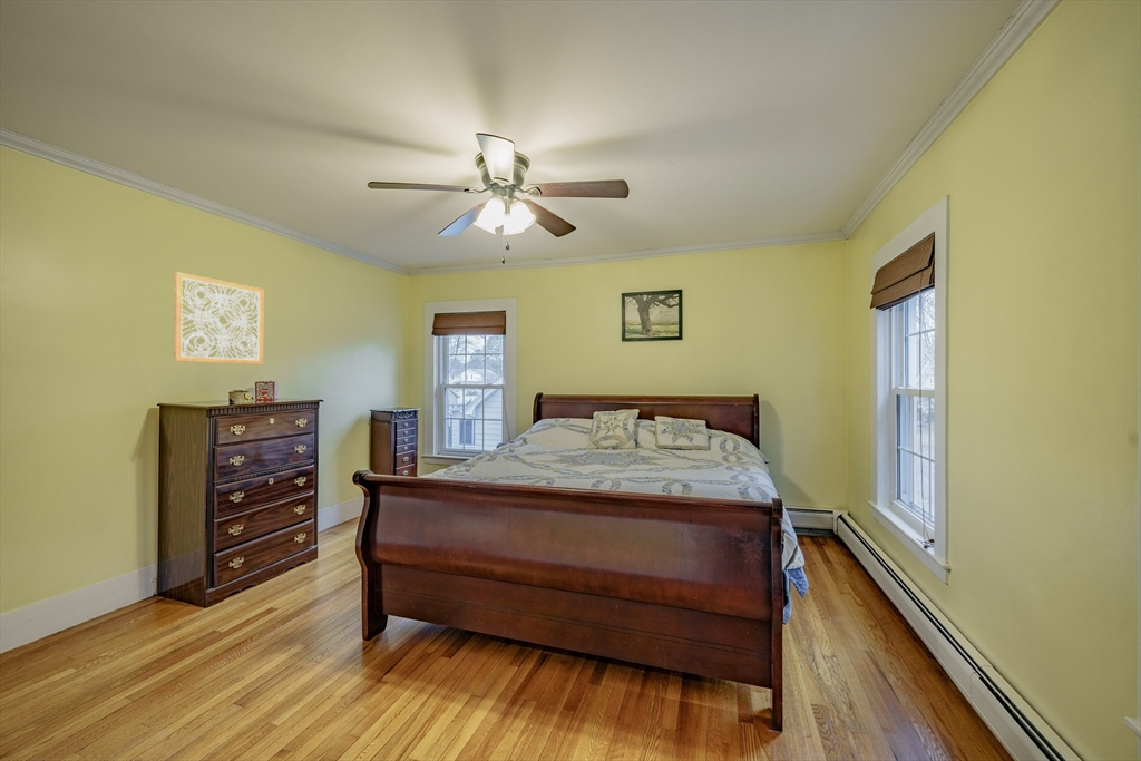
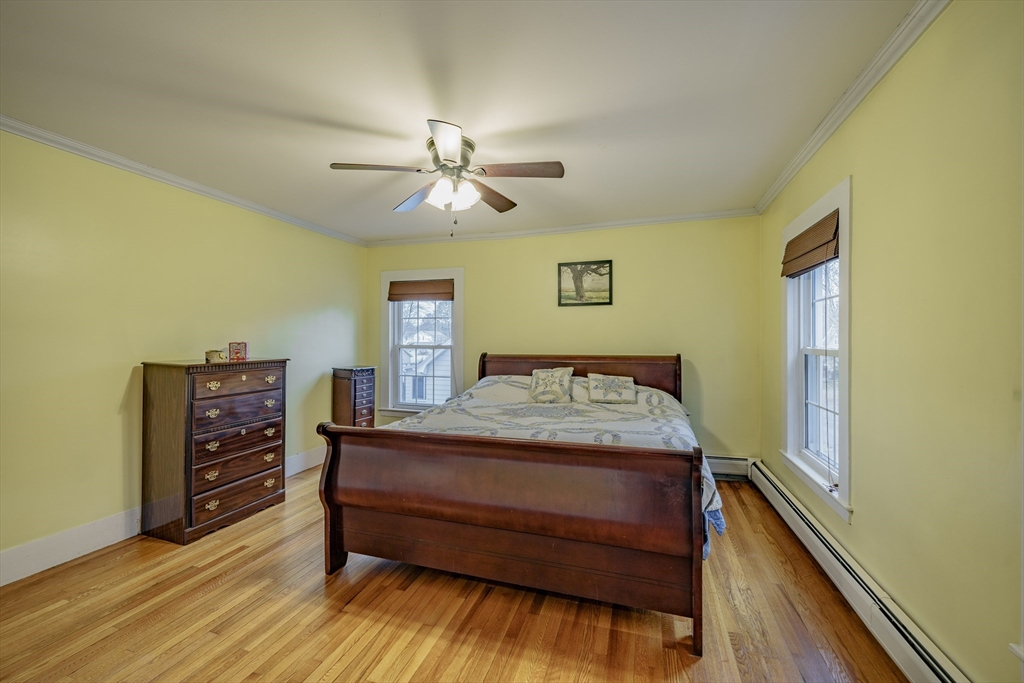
- wall art [173,271,264,365]
